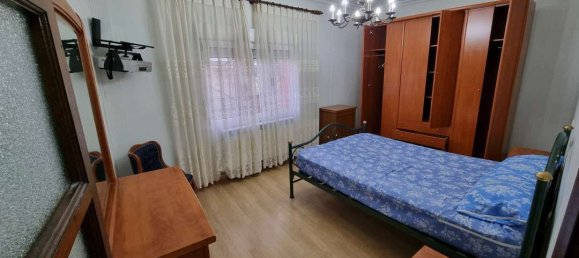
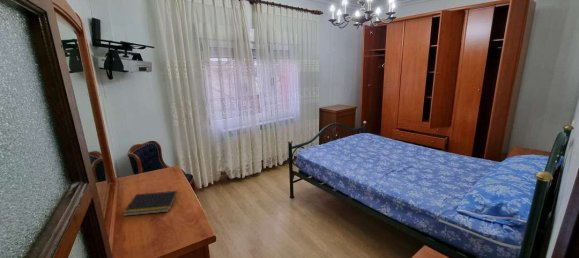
+ notepad [122,190,178,217]
